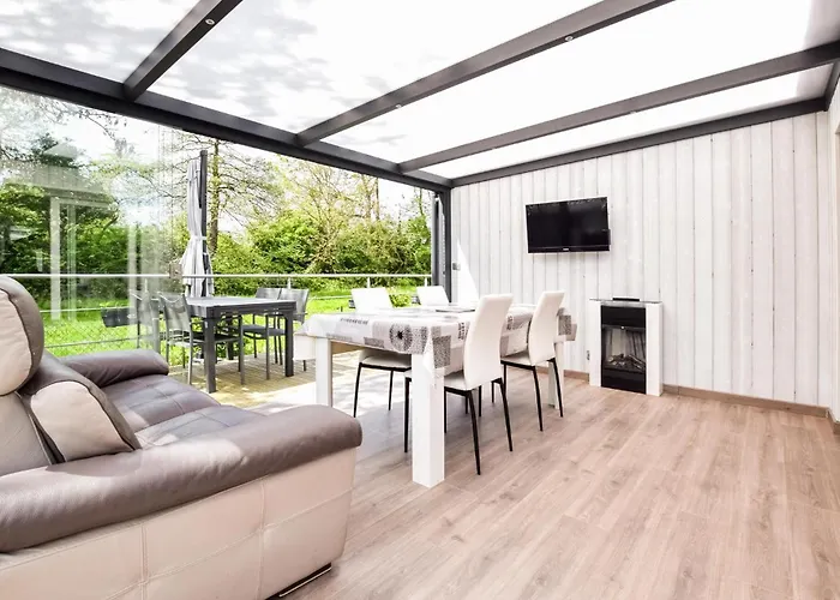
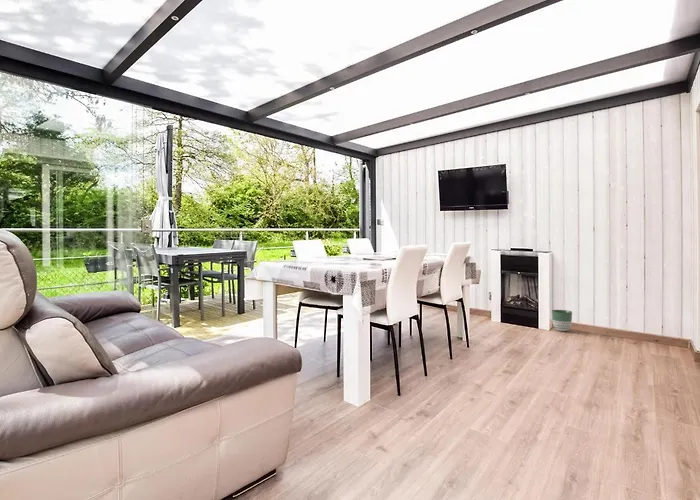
+ planter [551,309,573,332]
